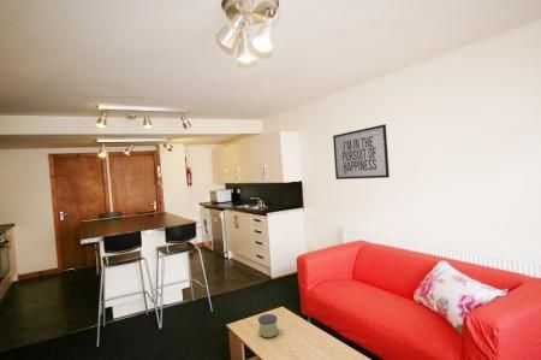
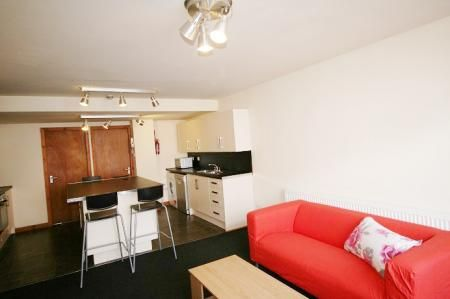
- candle [257,313,279,338]
- mirror [332,123,391,181]
